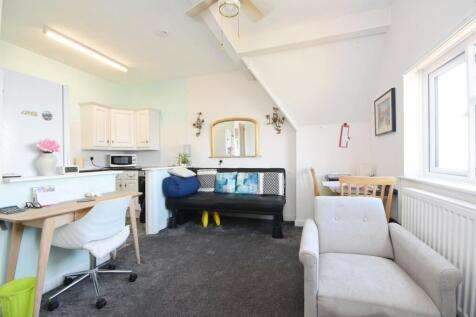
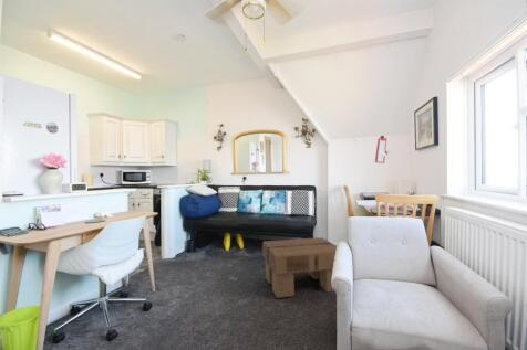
+ footstool [261,236,338,299]
